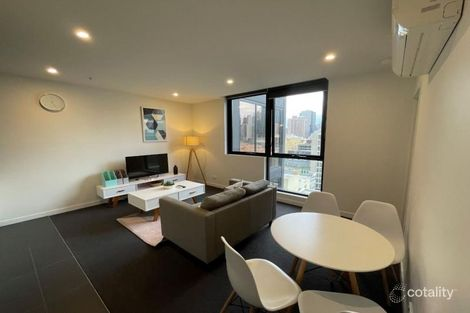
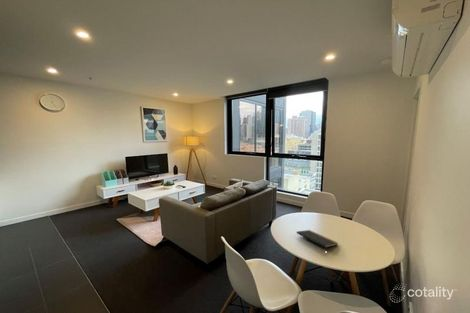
+ notepad [296,229,339,250]
